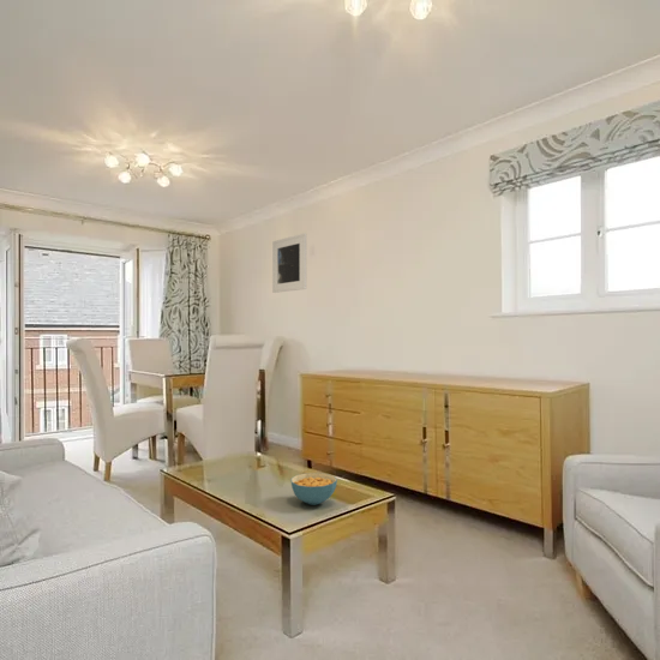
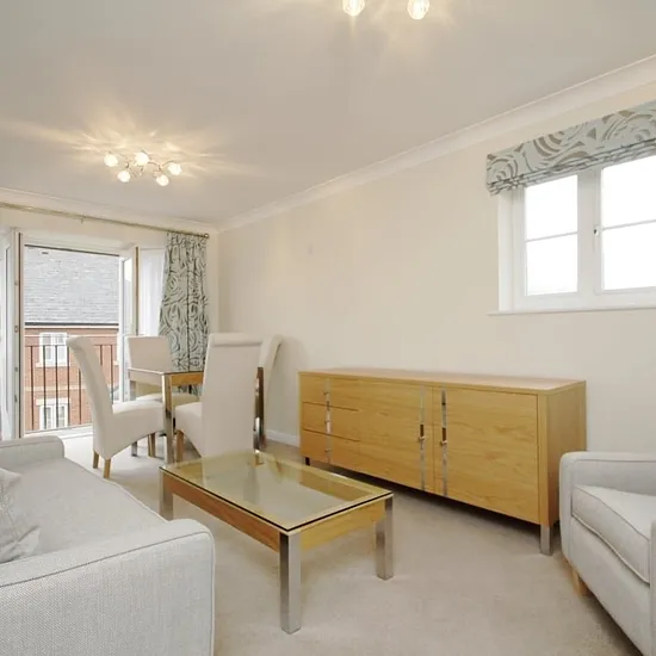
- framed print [271,232,307,294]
- cereal bowl [289,472,338,506]
